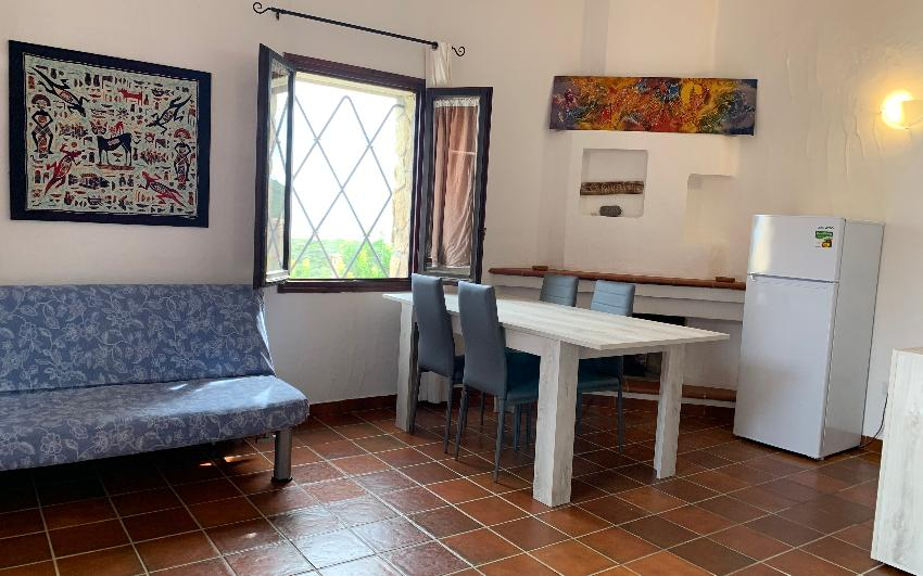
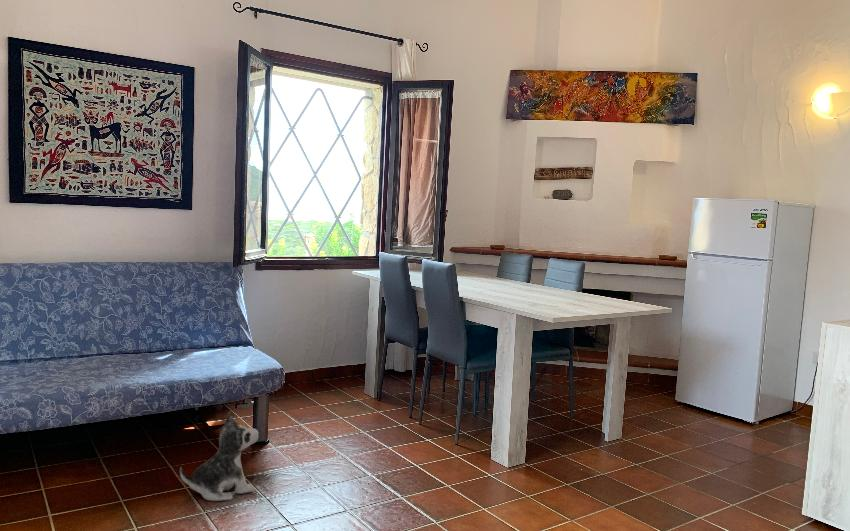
+ plush toy [179,411,259,502]
